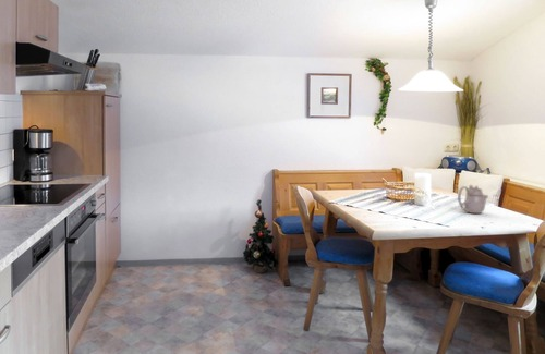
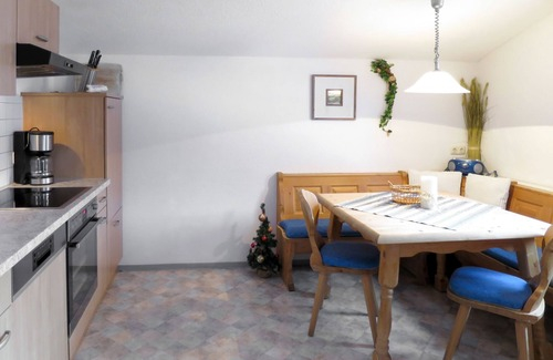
- teapot [457,184,489,215]
